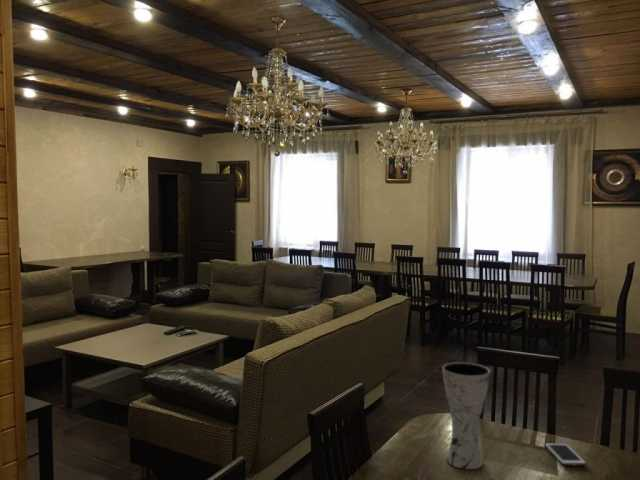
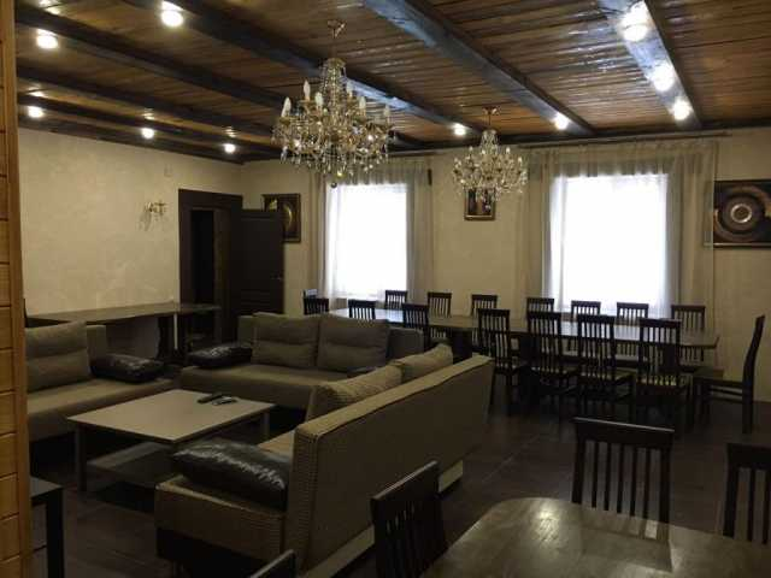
- vase [442,361,491,470]
- cell phone [544,442,587,467]
